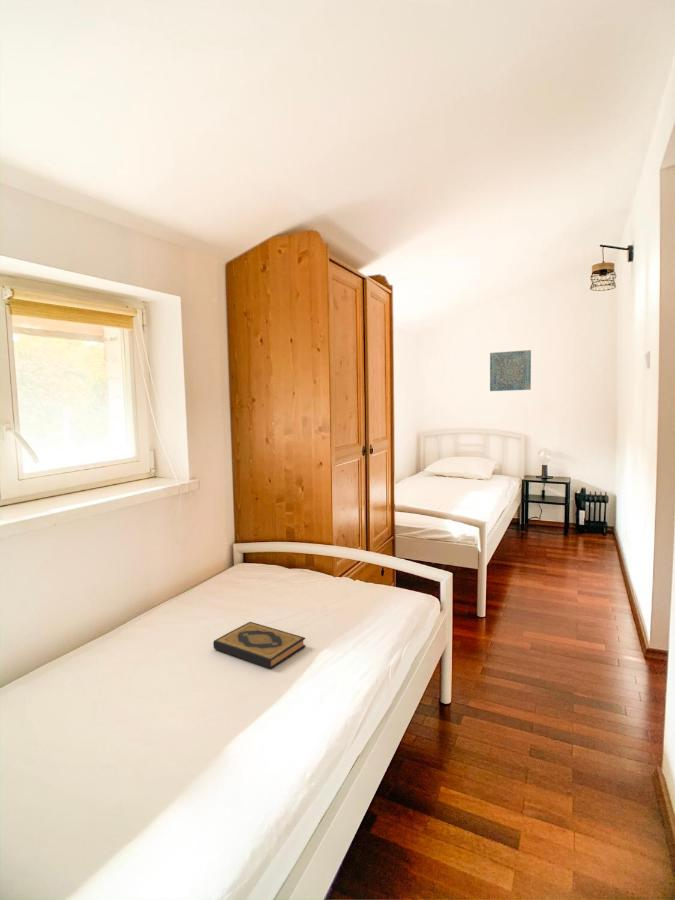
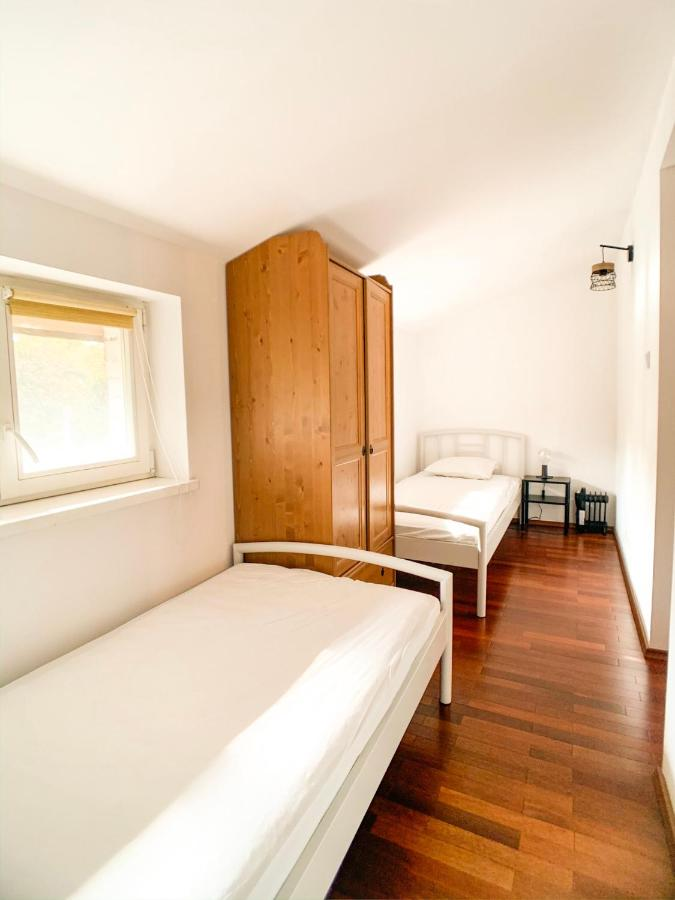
- wall art [489,349,532,392]
- hardback book [212,621,306,669]
